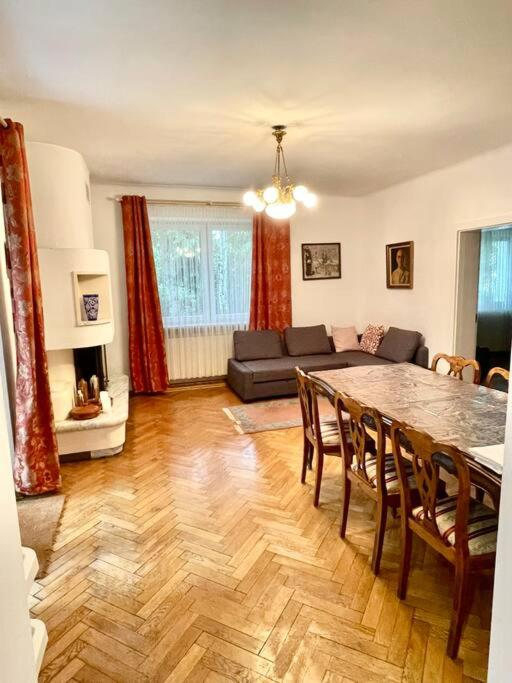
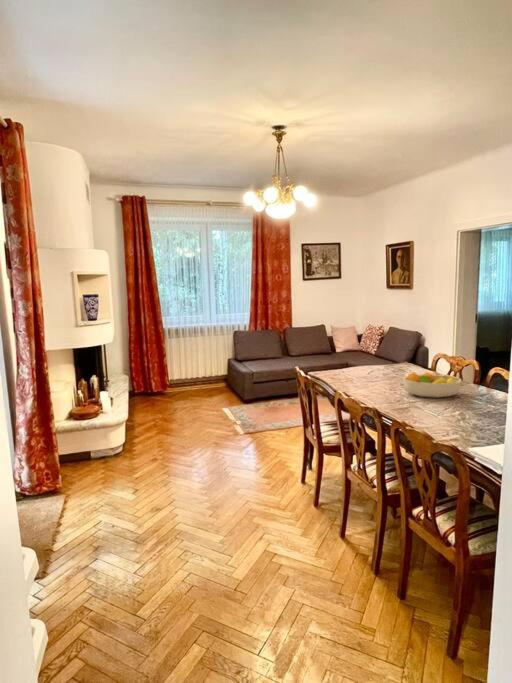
+ fruit bowl [402,371,462,399]
